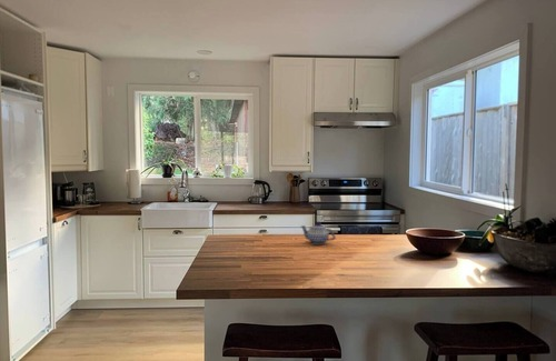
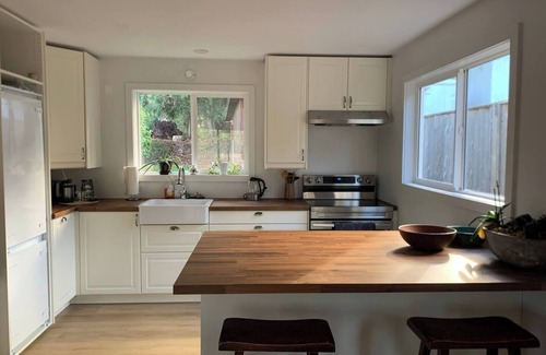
- teapot [300,221,337,245]
